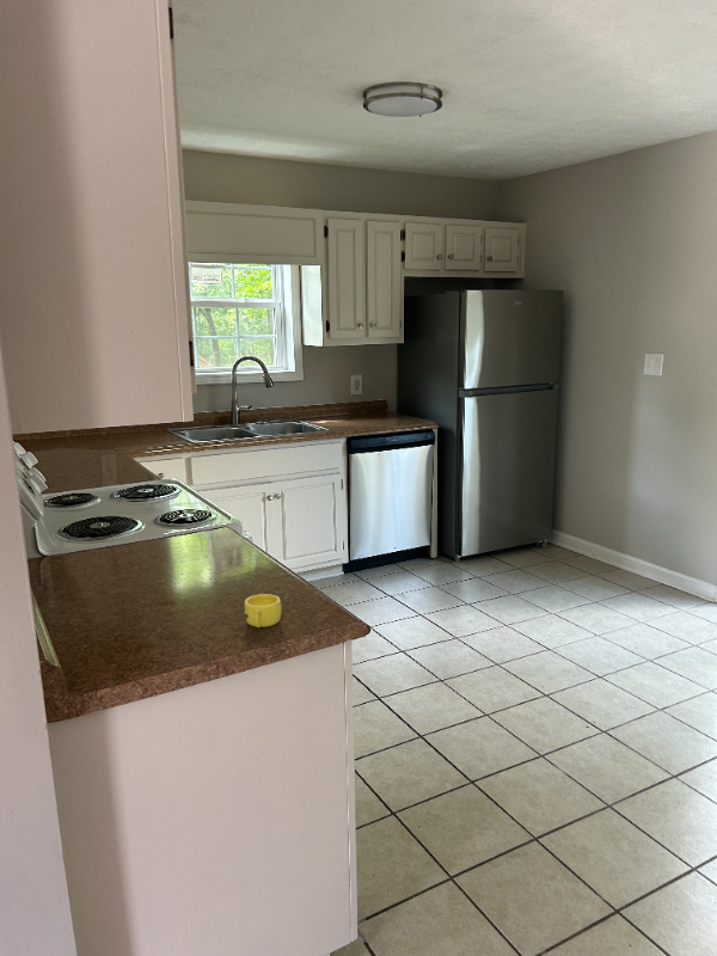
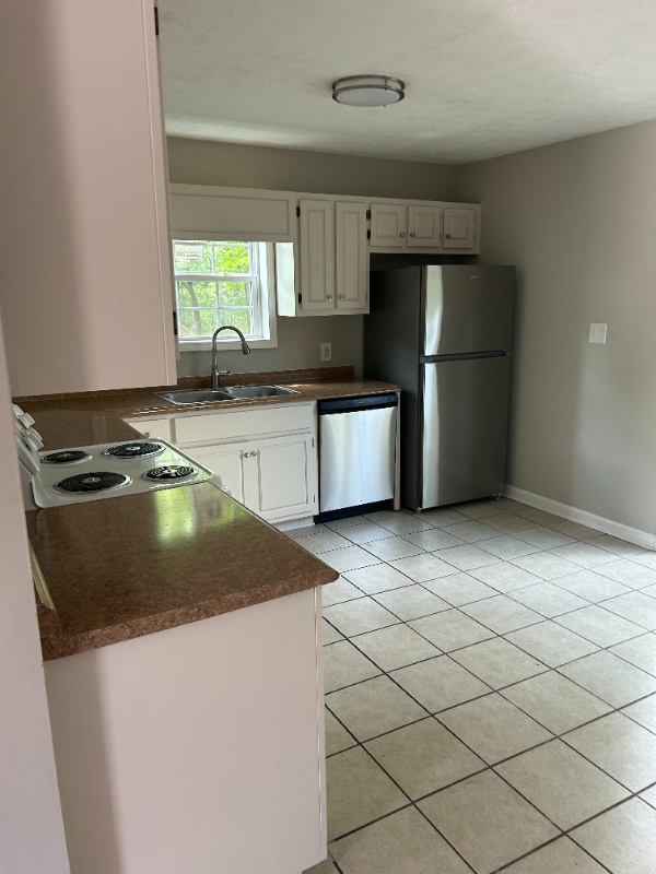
- cup [243,593,283,629]
